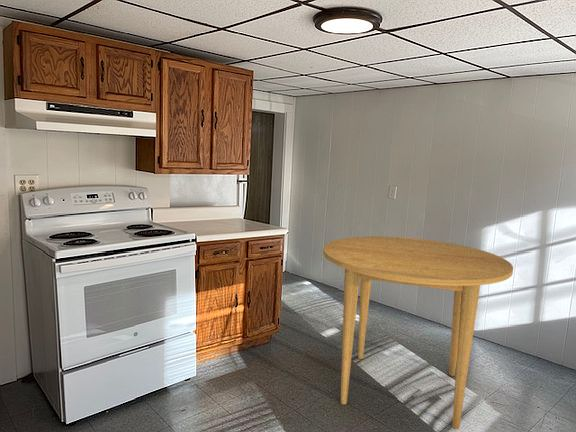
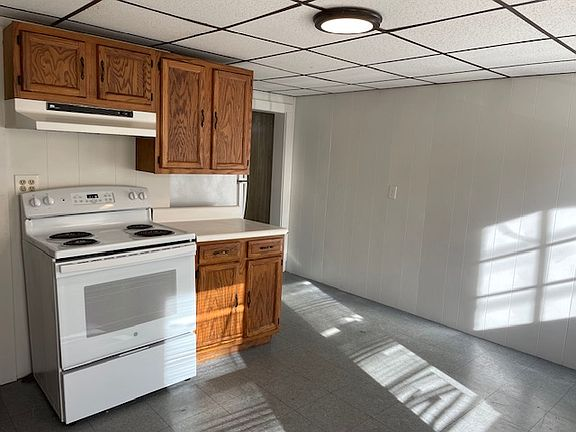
- dining table [322,235,514,430]
